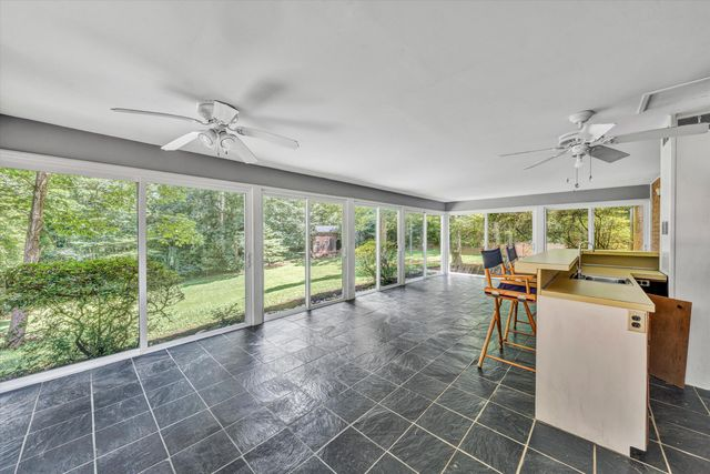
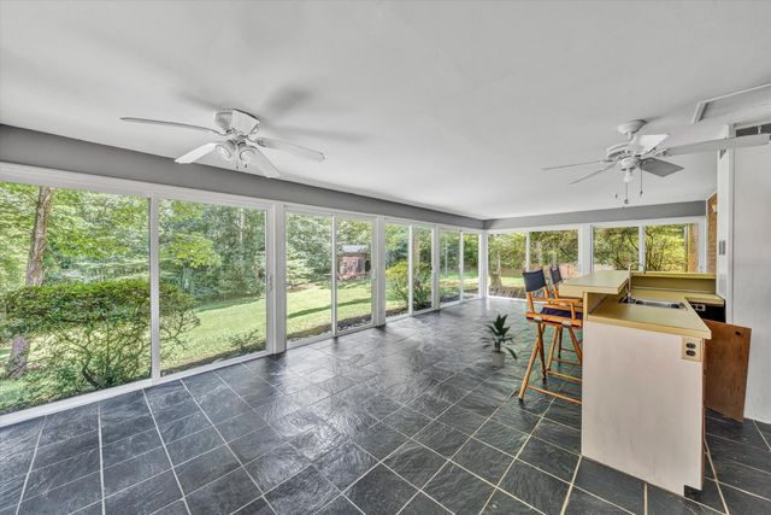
+ indoor plant [477,312,518,369]
